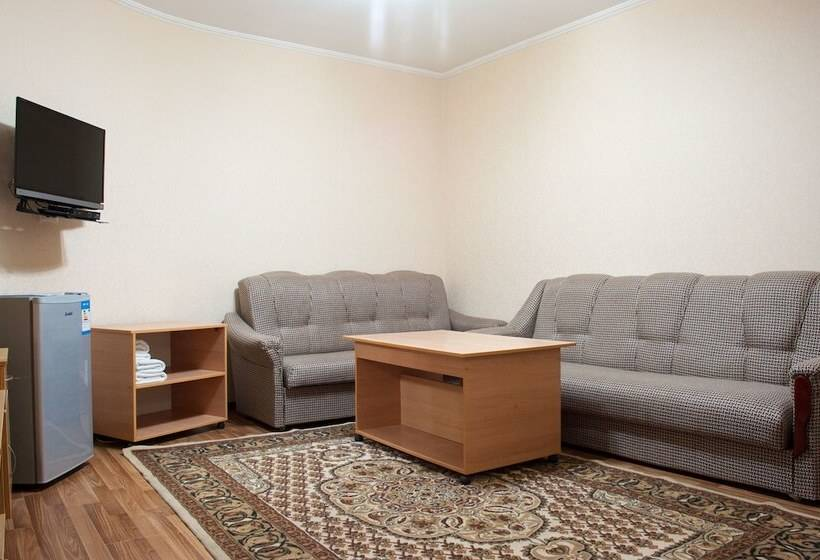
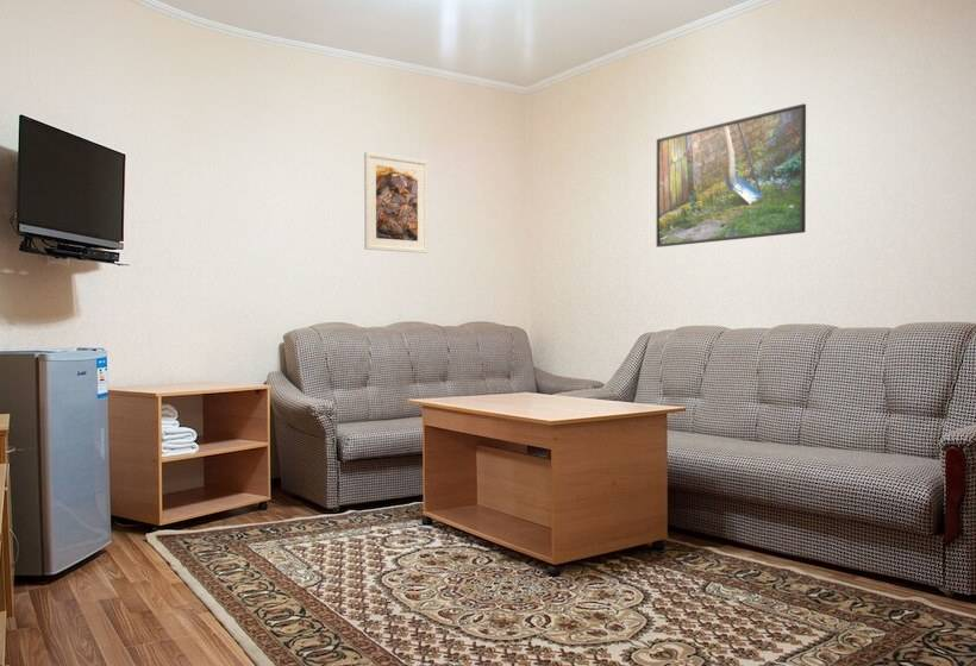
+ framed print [656,102,807,249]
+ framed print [363,151,428,255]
